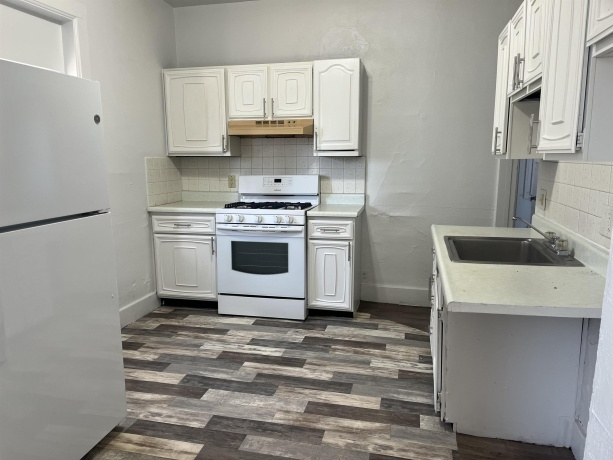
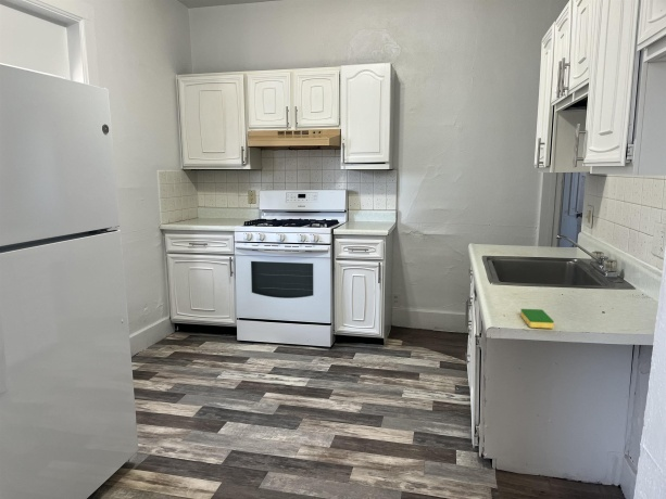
+ dish sponge [519,308,555,330]
